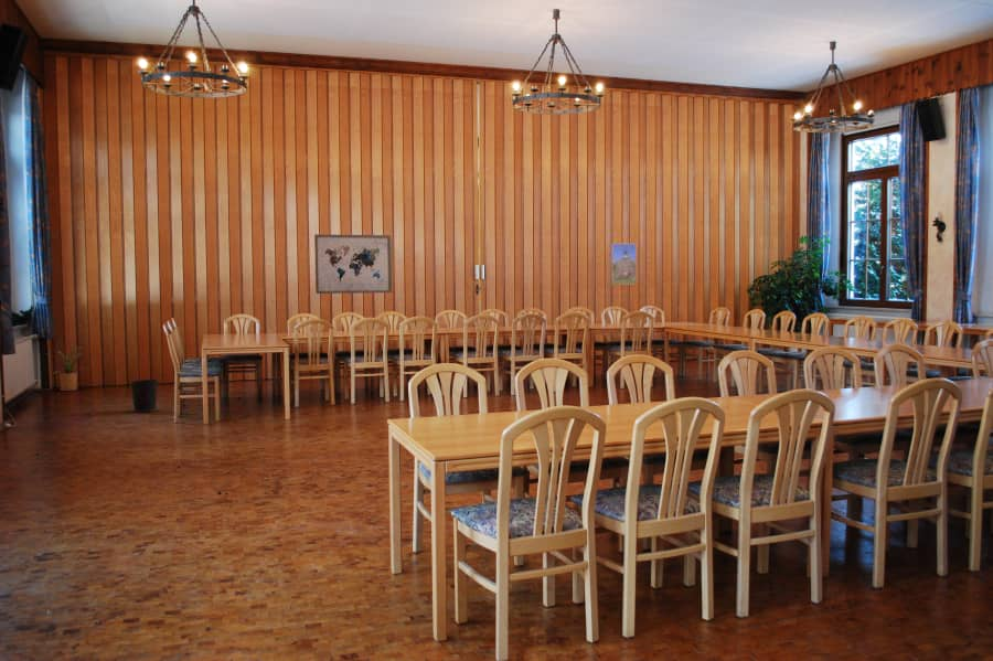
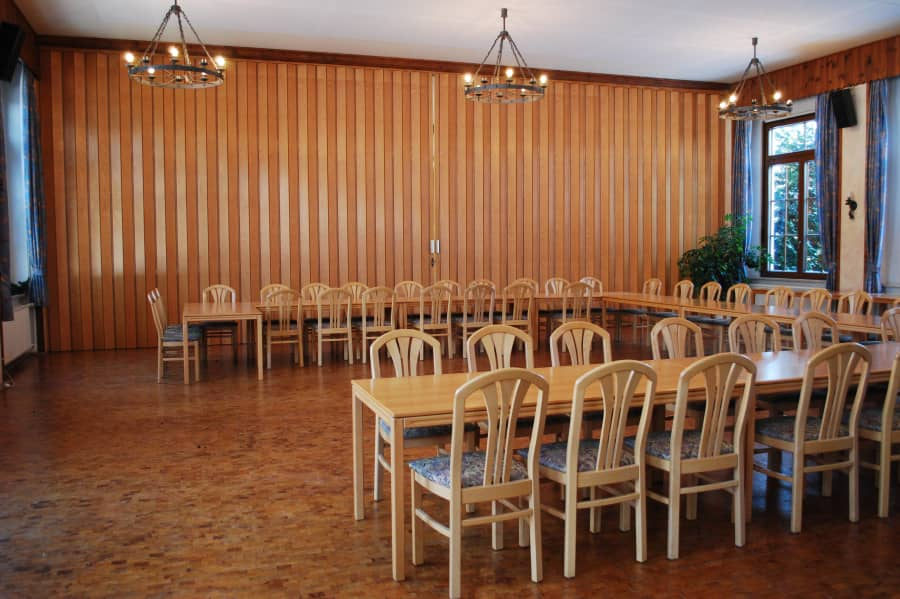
- wall art [313,233,393,295]
- house plant [43,344,87,392]
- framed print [610,243,638,286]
- wastebasket [129,379,159,413]
